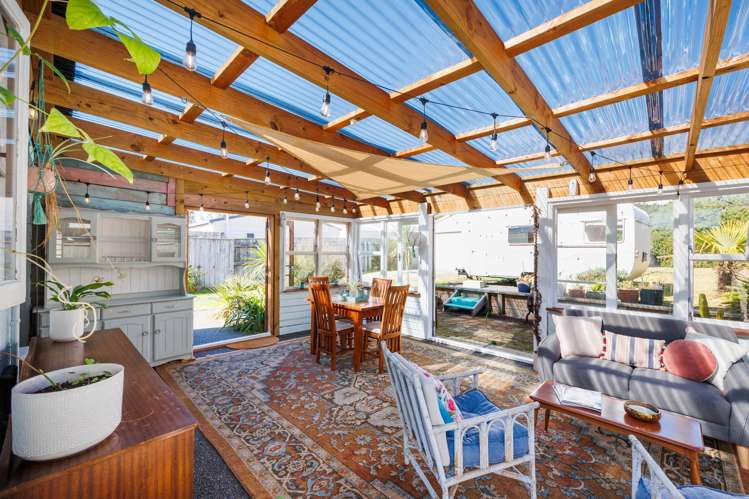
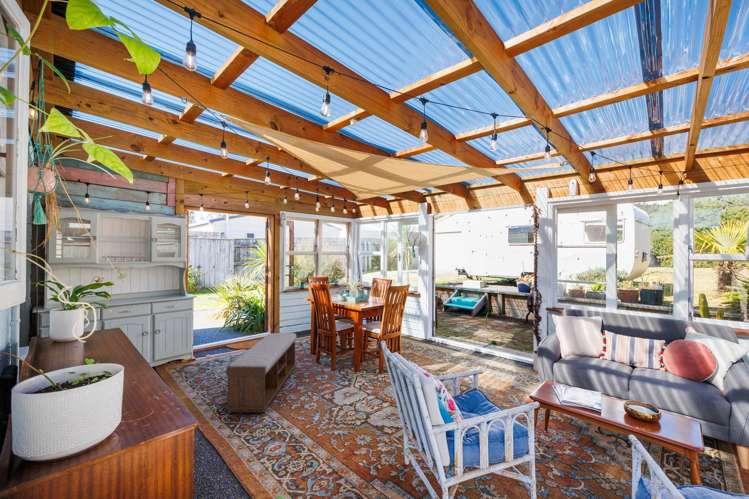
+ bench [225,332,297,414]
